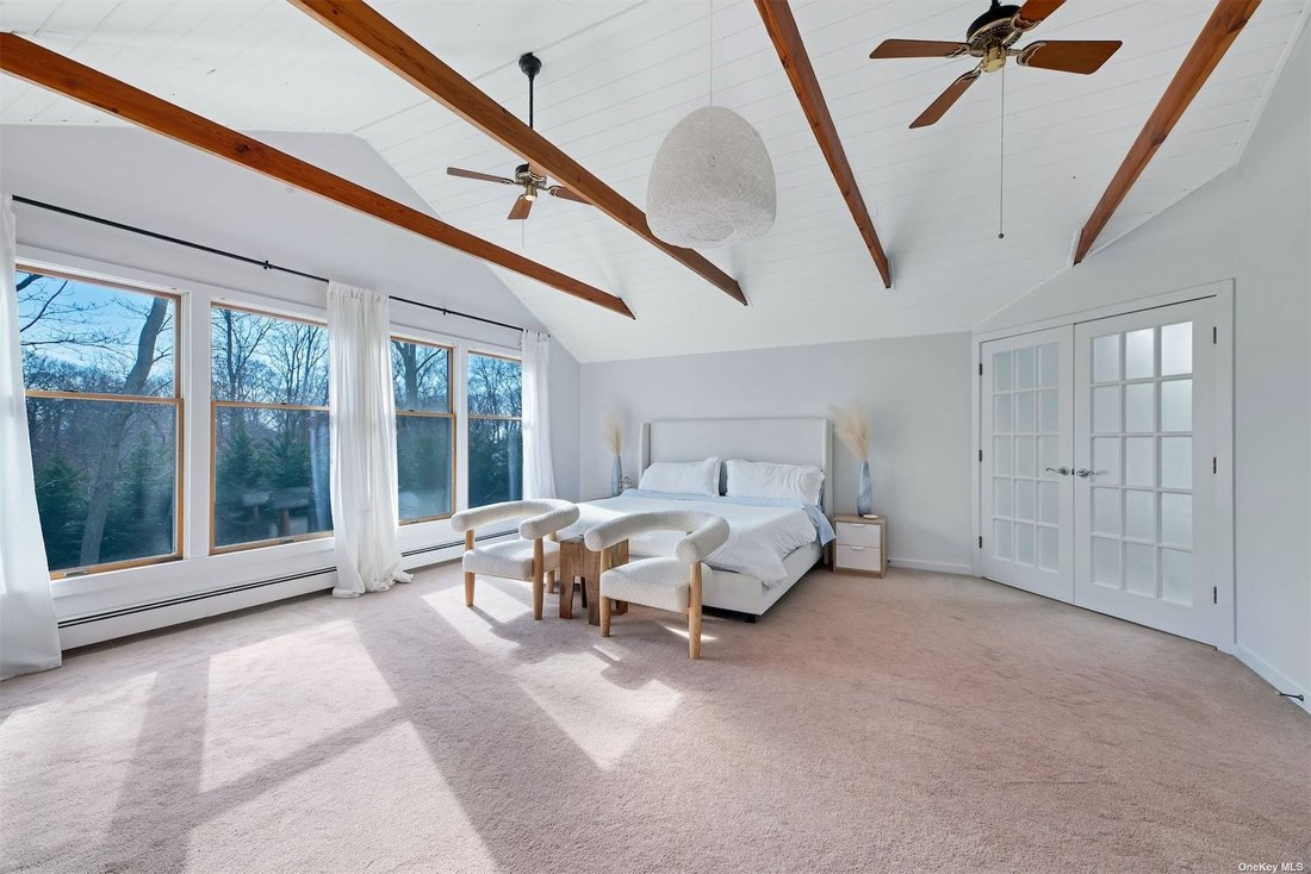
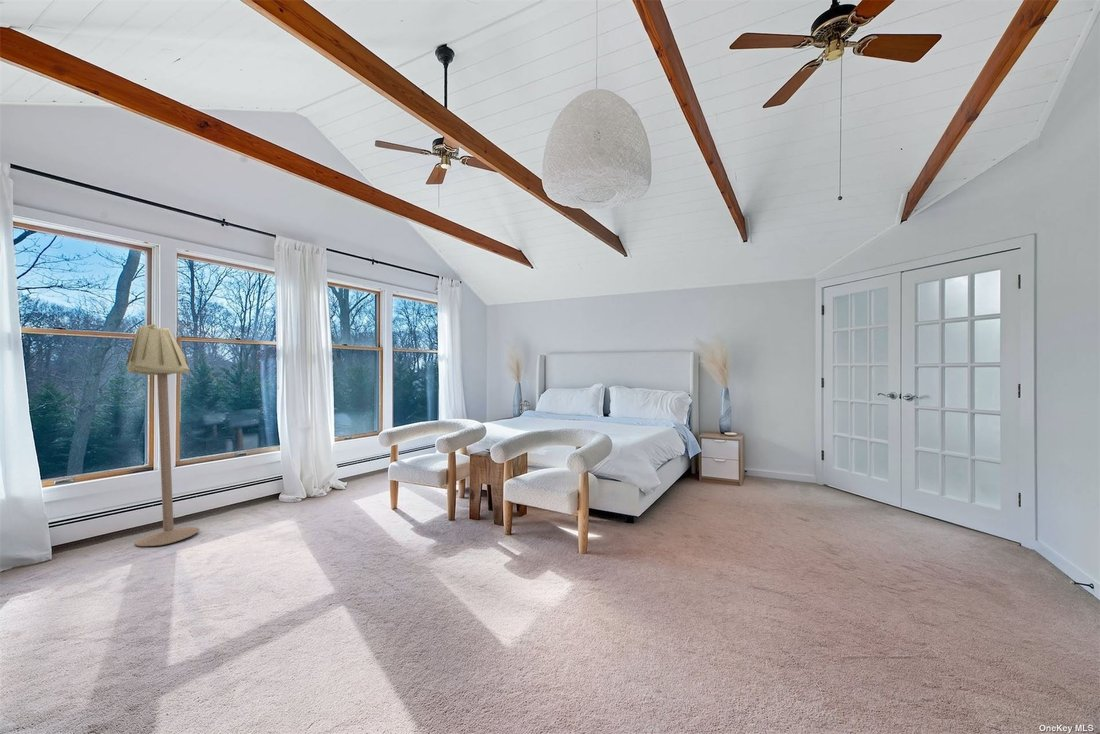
+ floor lamp [125,323,201,547]
